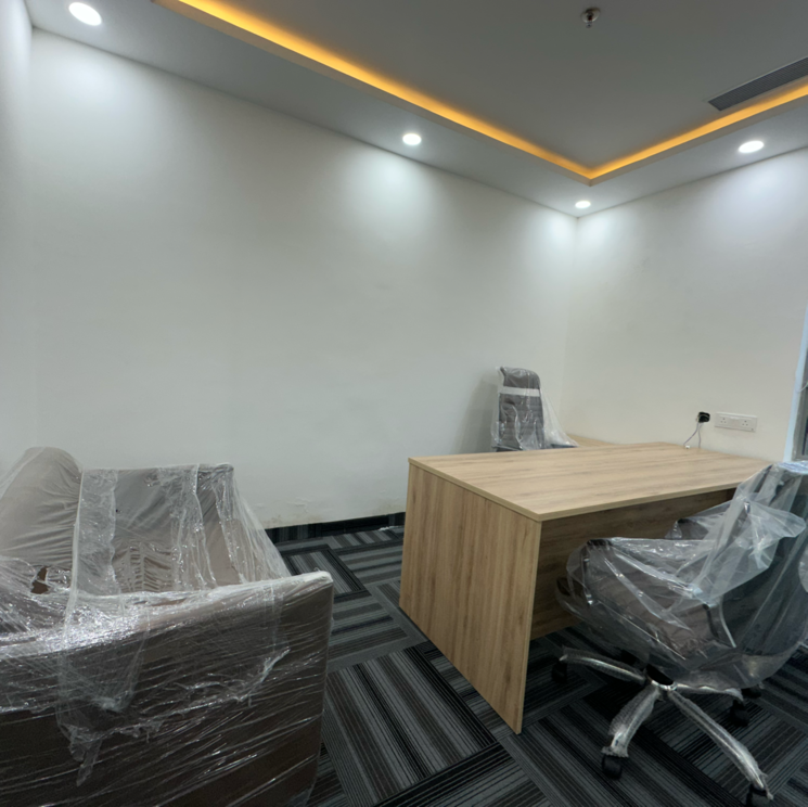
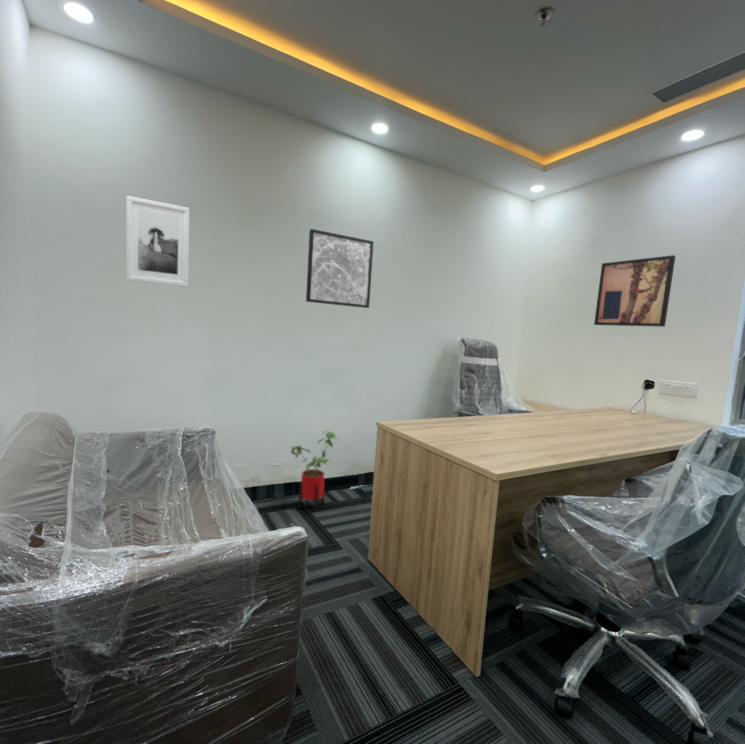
+ wall art [593,254,676,328]
+ wall art [305,228,375,309]
+ house plant [290,430,340,513]
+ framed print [125,195,190,288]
